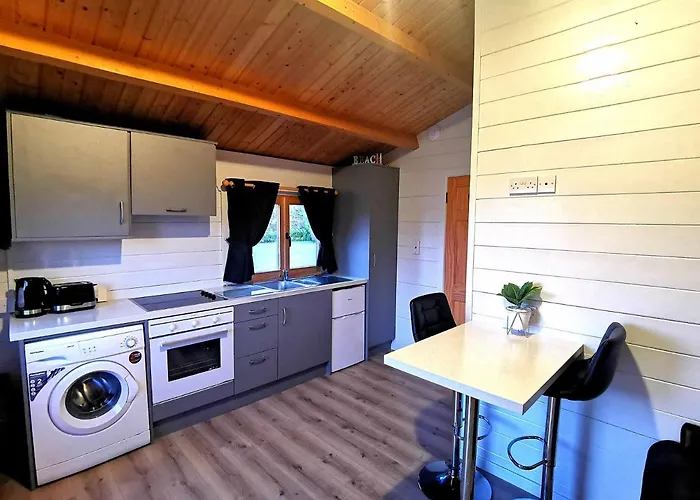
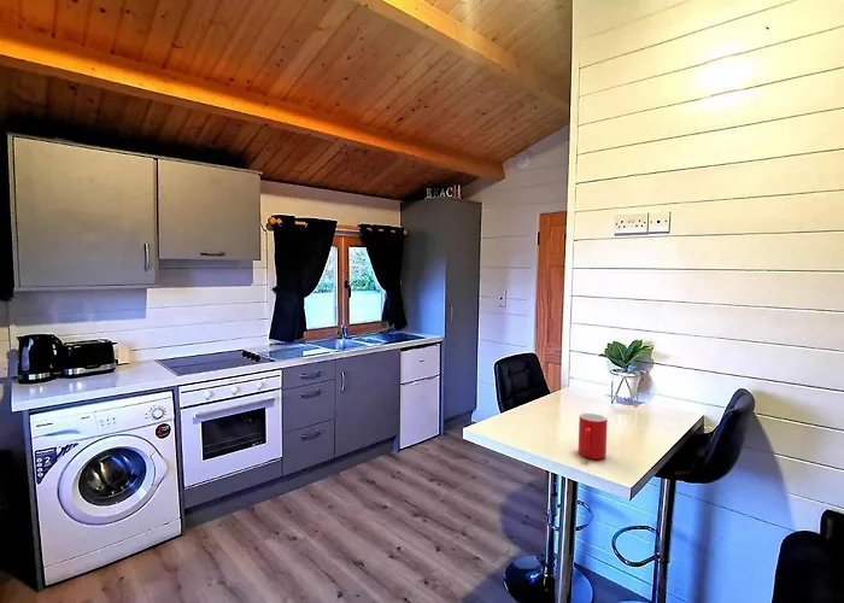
+ cup [578,412,609,461]
